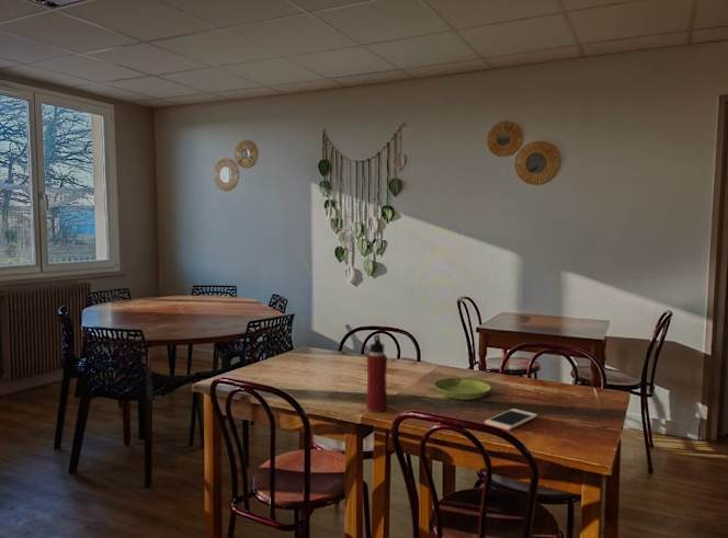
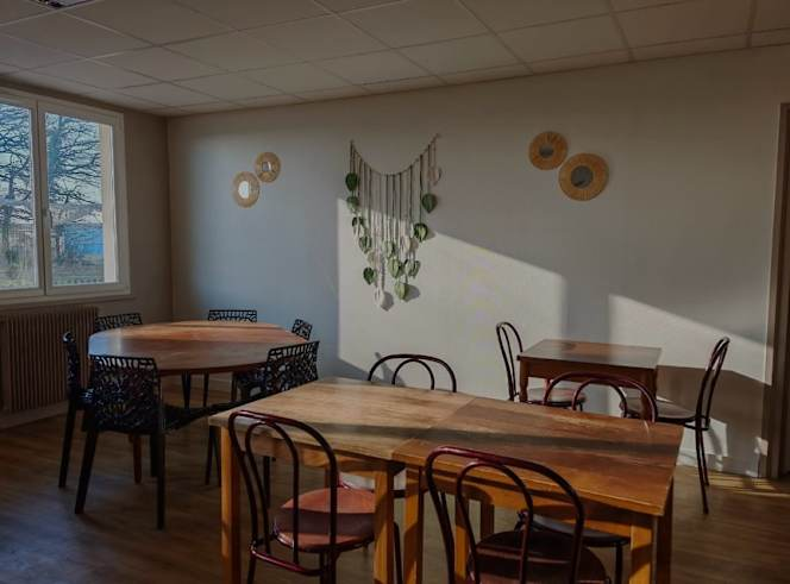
- water bottle [365,333,388,413]
- saucer [433,377,492,401]
- cell phone [484,408,538,432]
